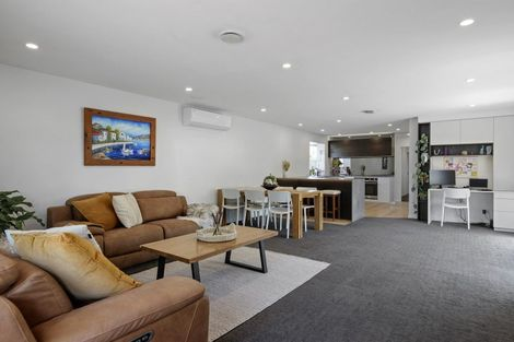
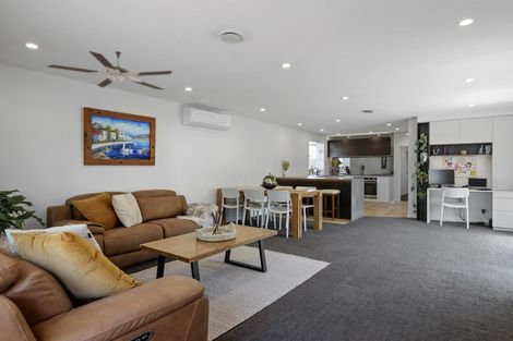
+ ceiling fan [47,50,174,90]
